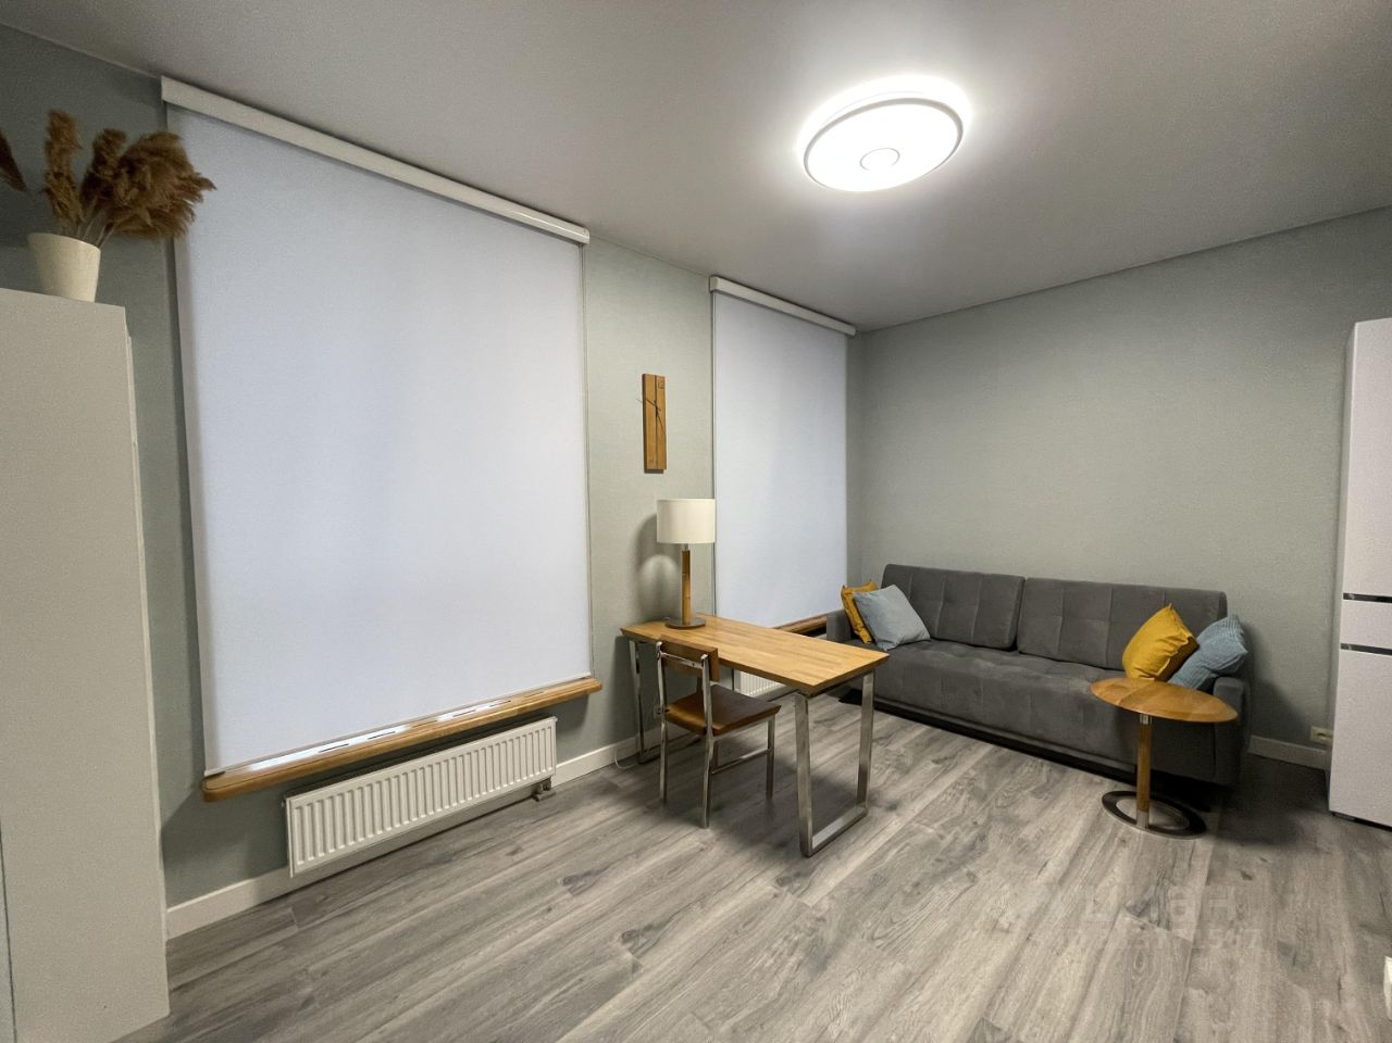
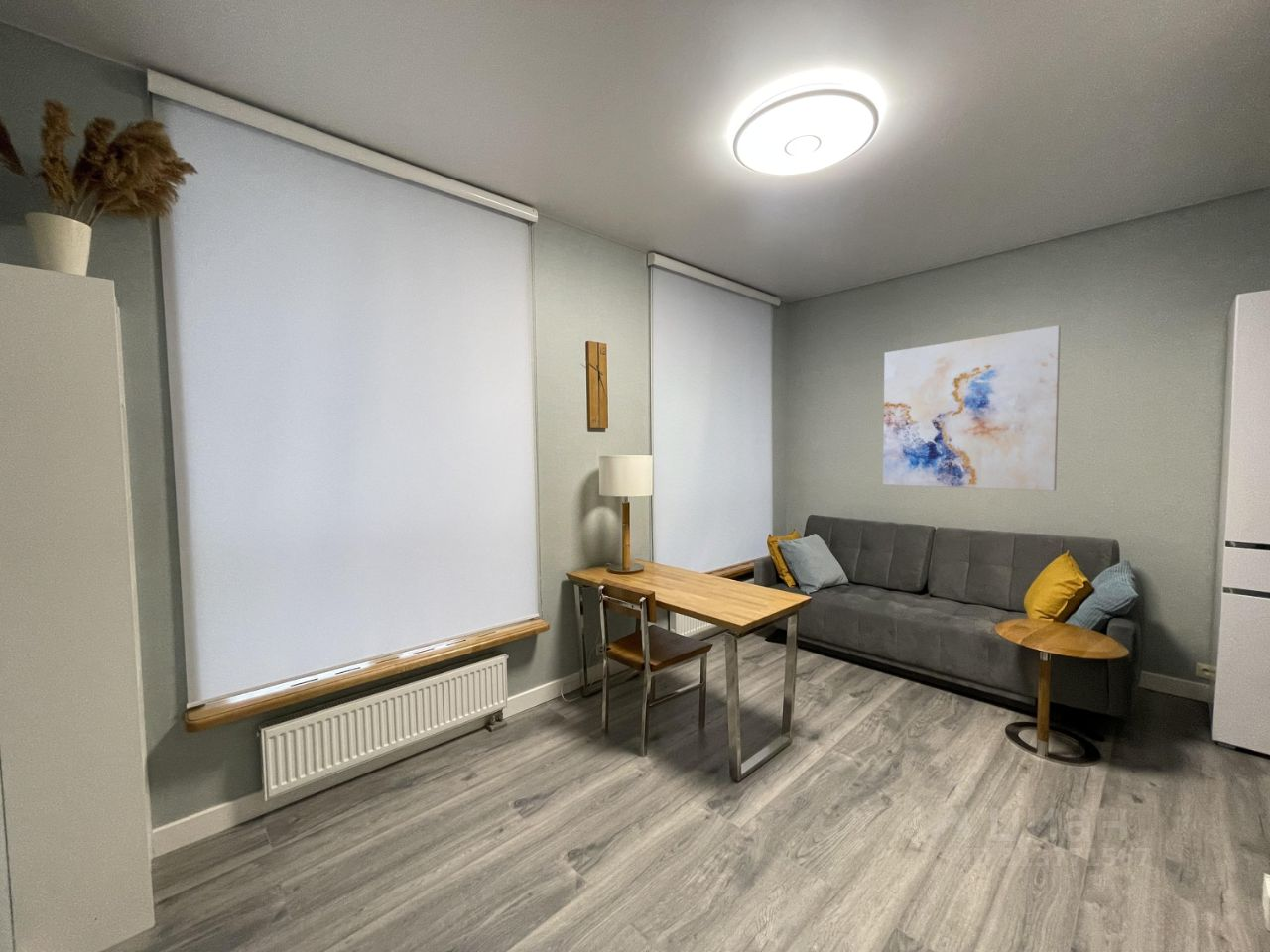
+ wall art [882,324,1062,492]
